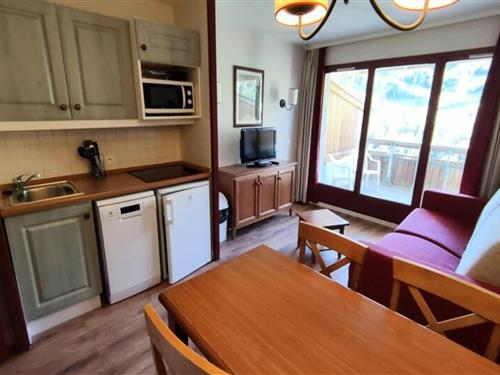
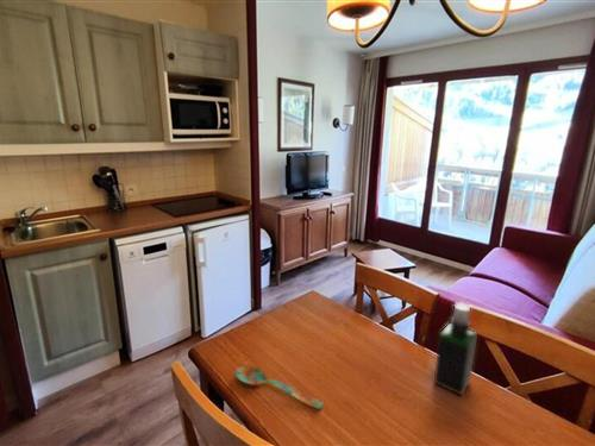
+ spray bottle [433,301,478,397]
+ spoon [234,365,324,410]
